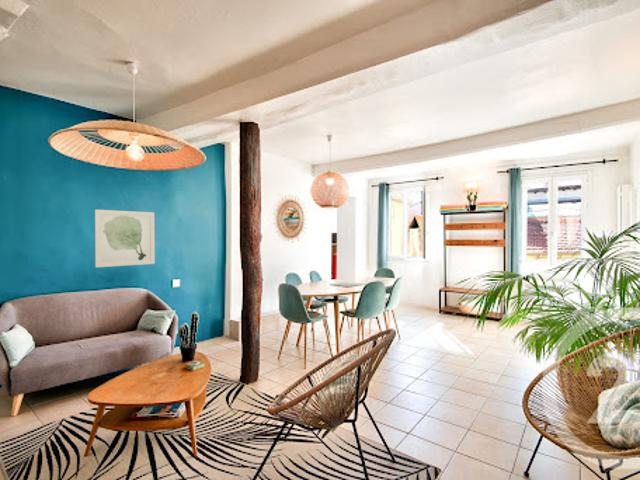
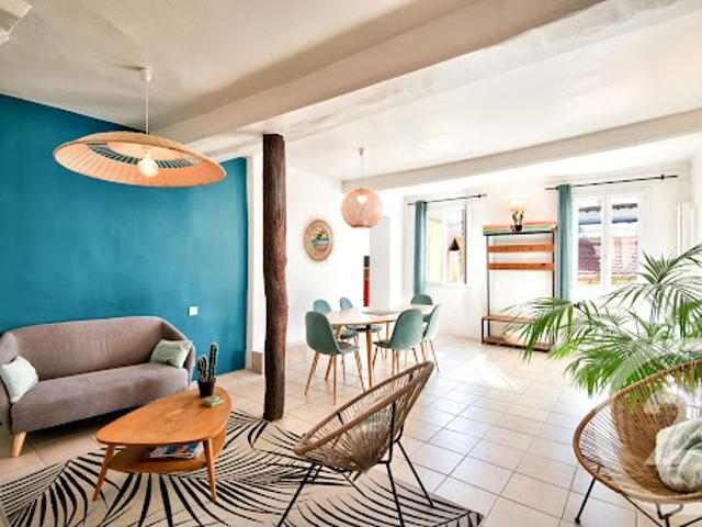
- wall art [94,209,156,268]
